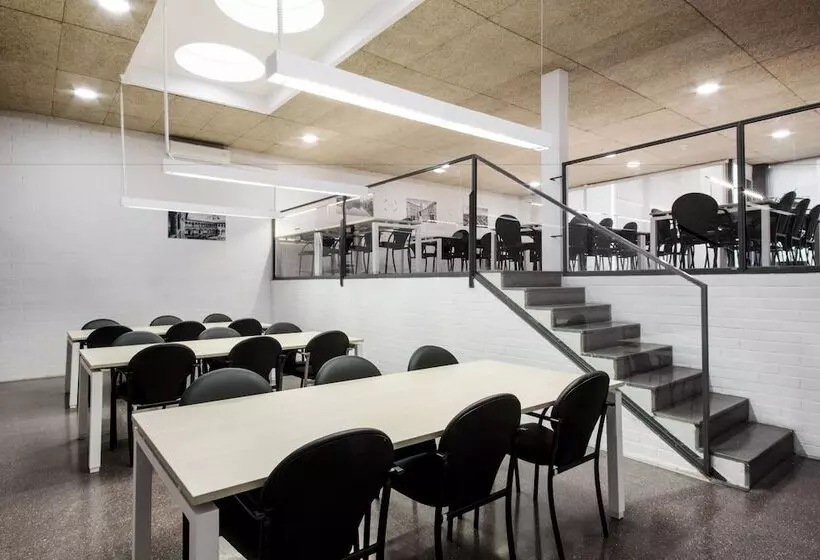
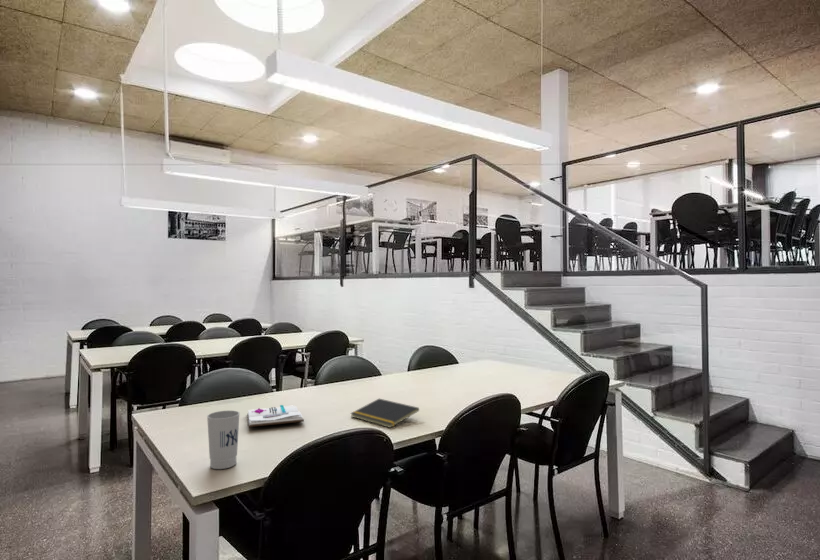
+ notepad [349,398,420,429]
+ cup [206,410,241,470]
+ book [246,404,305,428]
